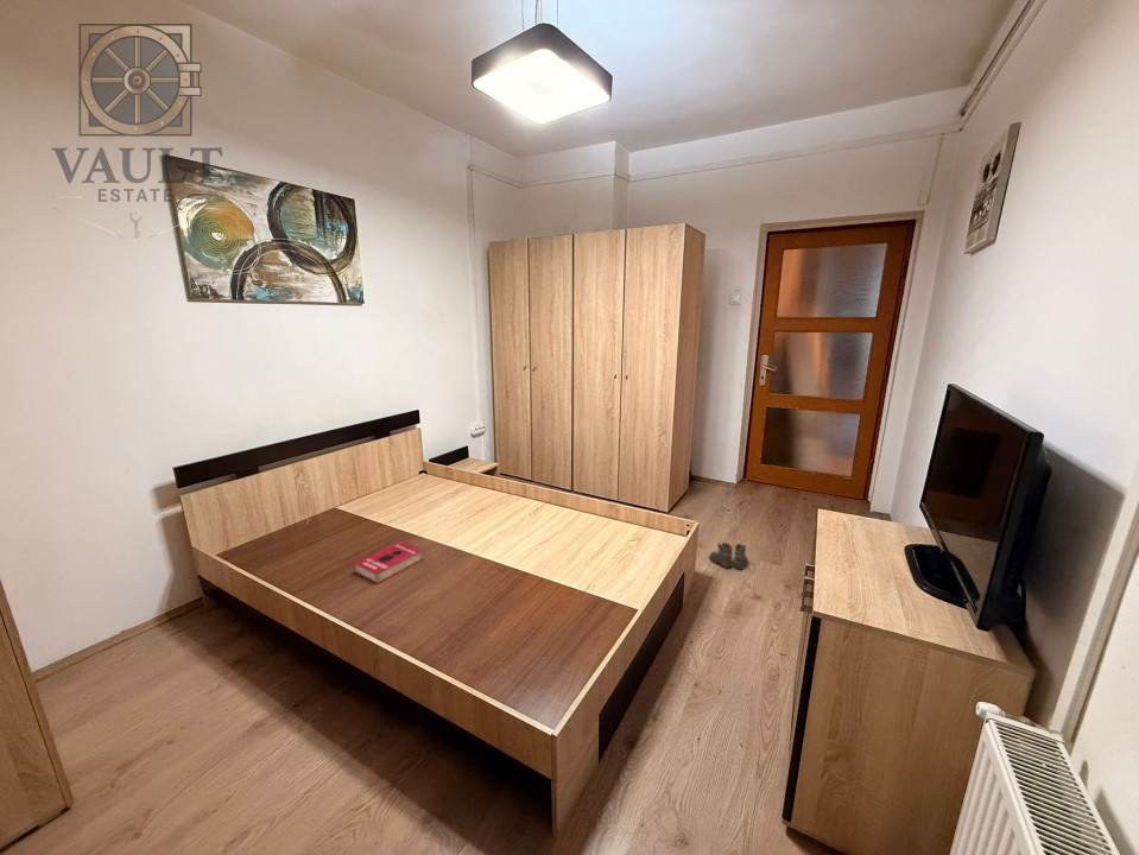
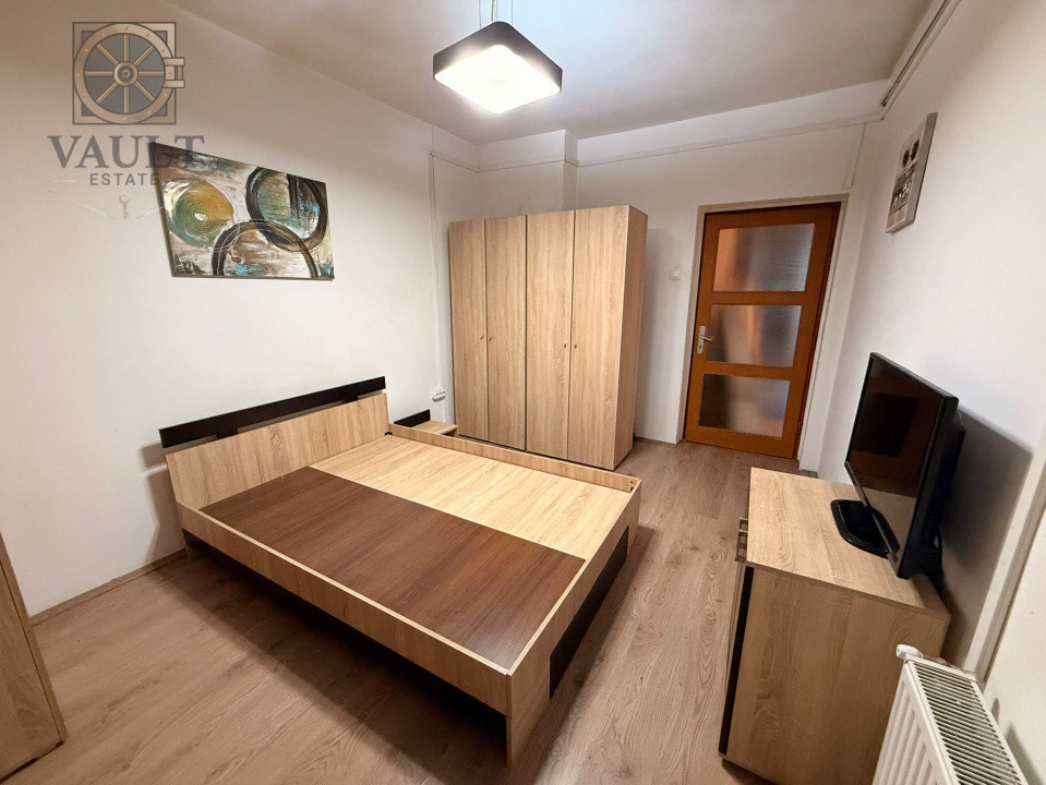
- boots [708,542,748,570]
- book [353,540,425,584]
